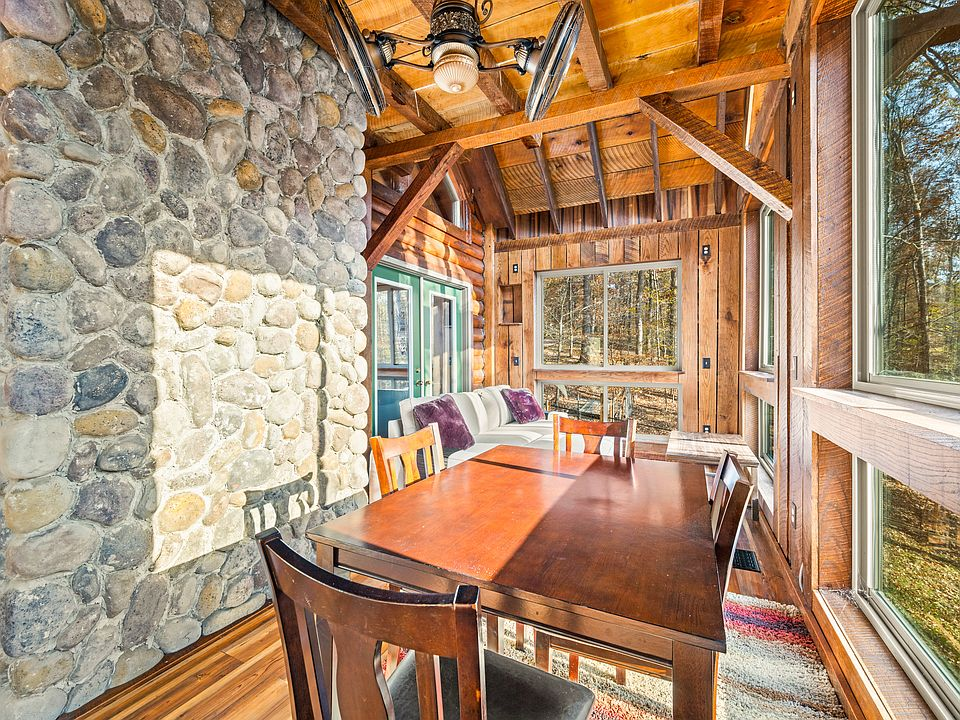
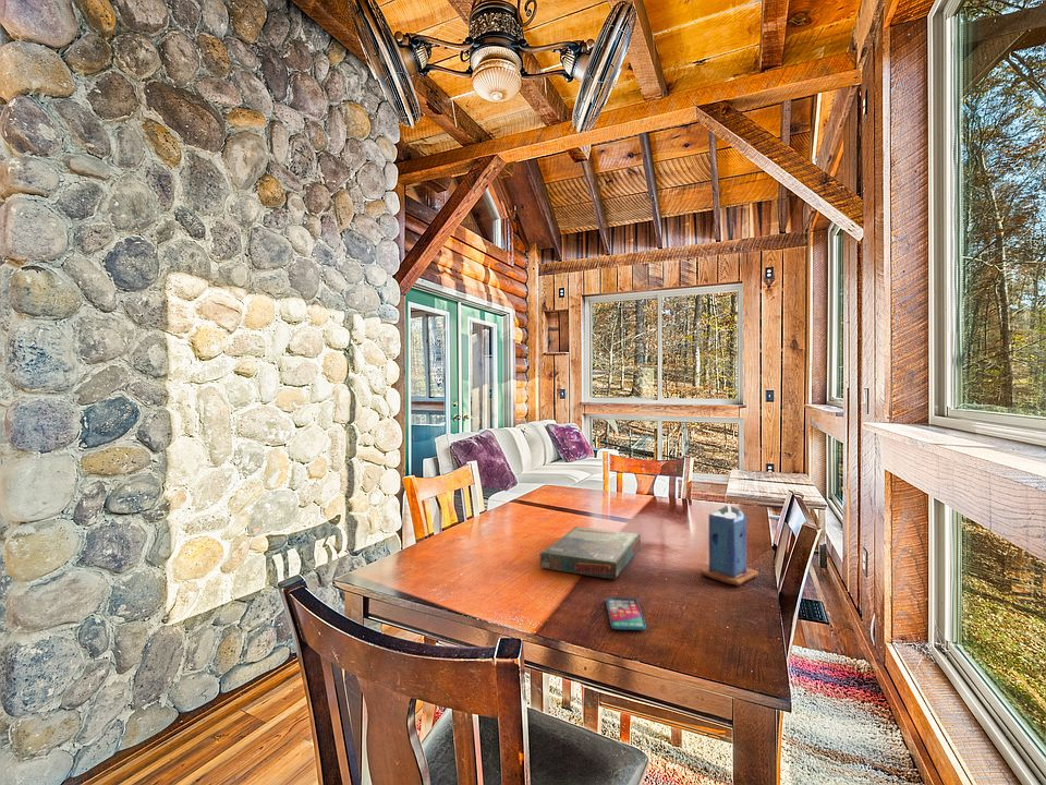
+ candle [700,504,759,587]
+ smartphone [605,596,647,631]
+ board game [539,526,642,580]
